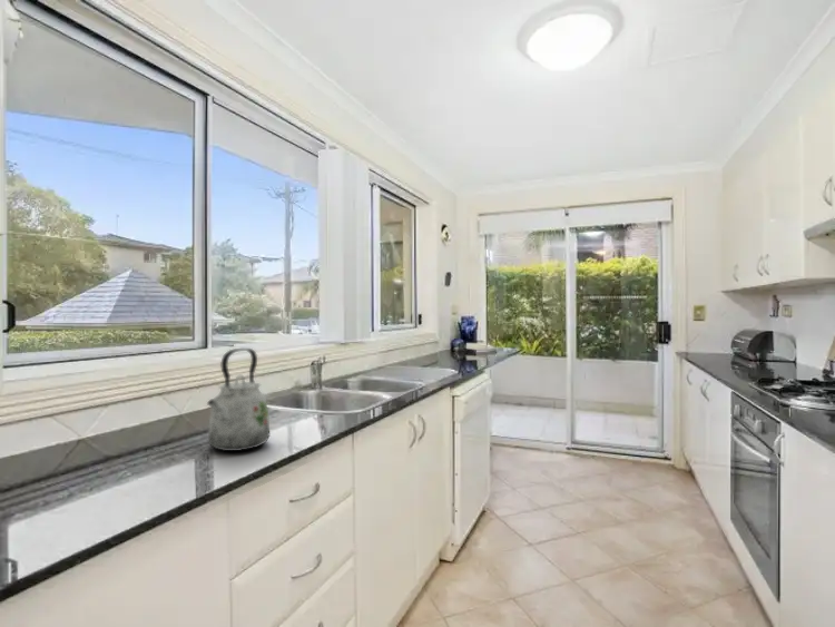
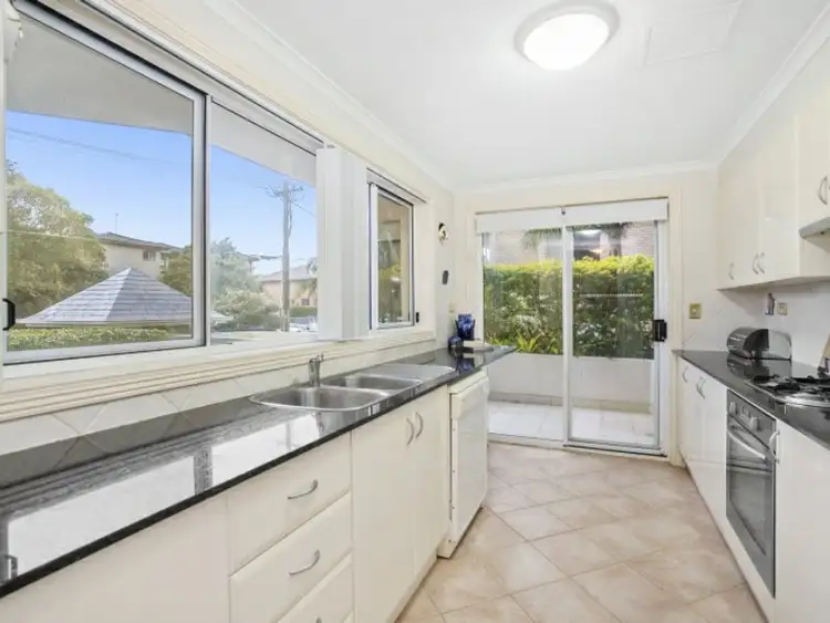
- kettle [206,347,272,452]
